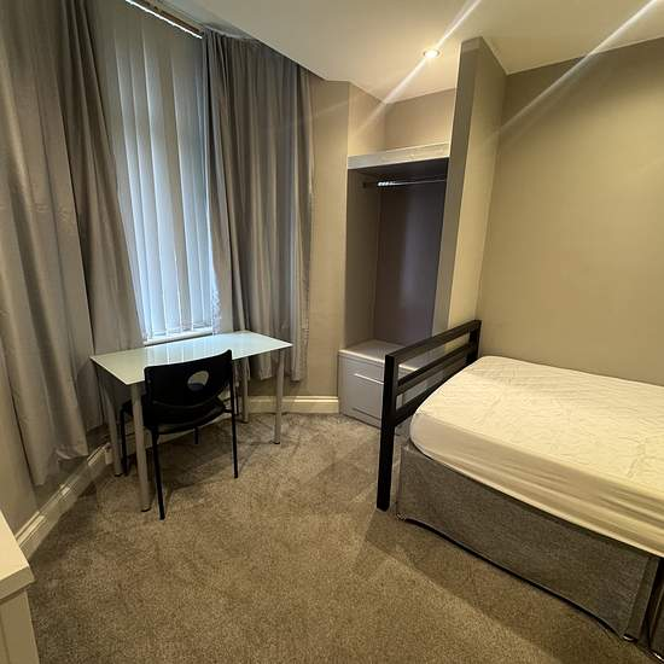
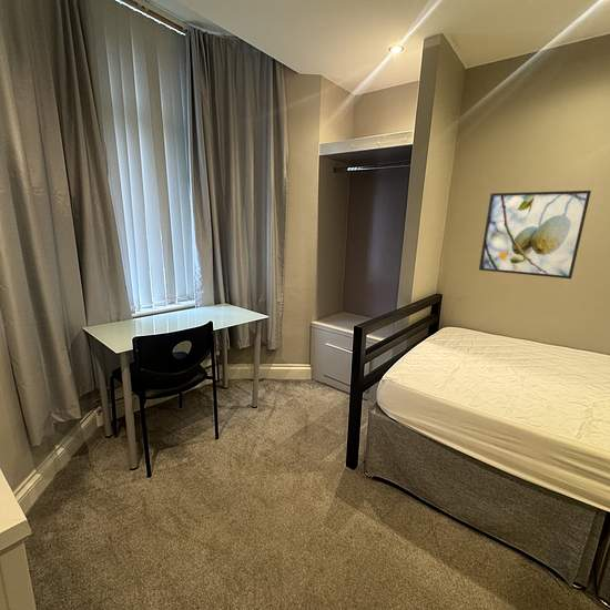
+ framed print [478,190,592,279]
